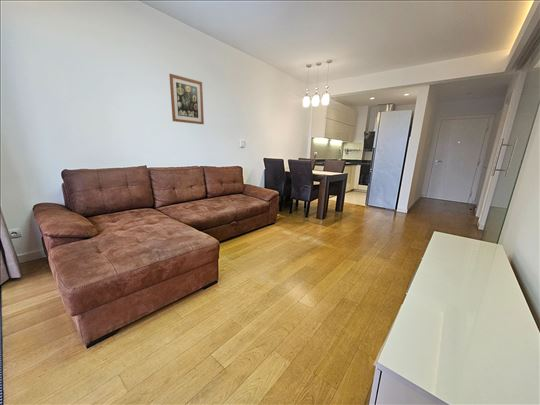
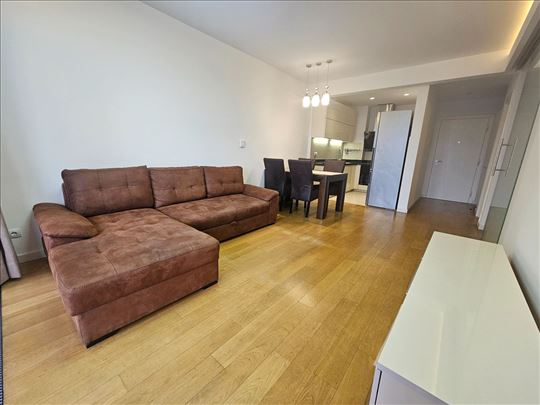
- wall art [168,73,205,125]
